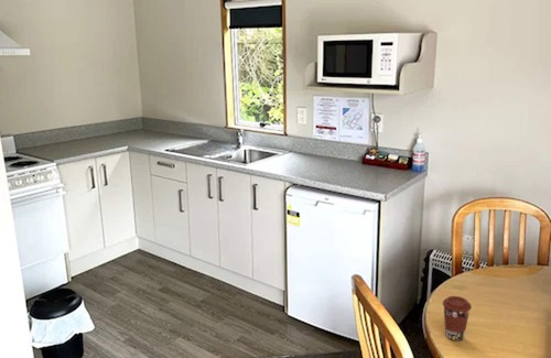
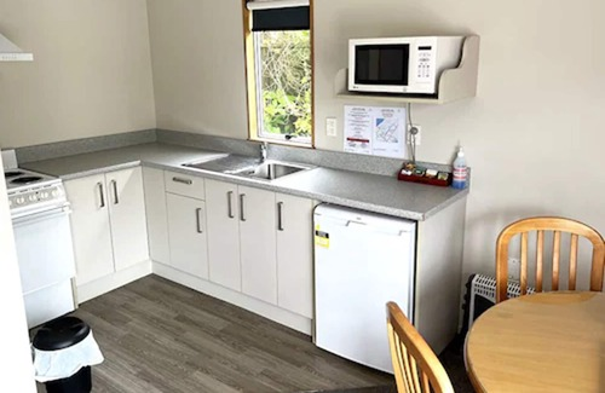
- coffee cup [442,295,473,341]
